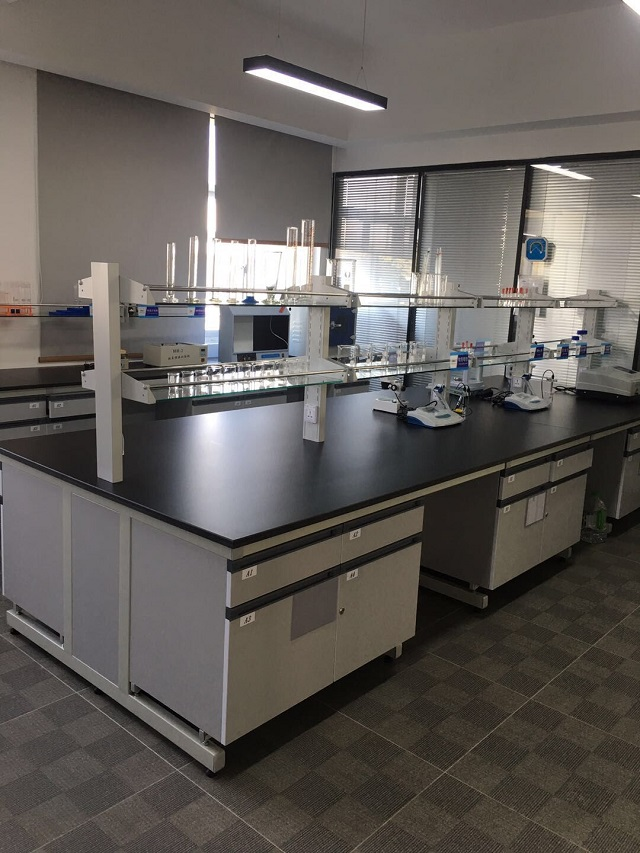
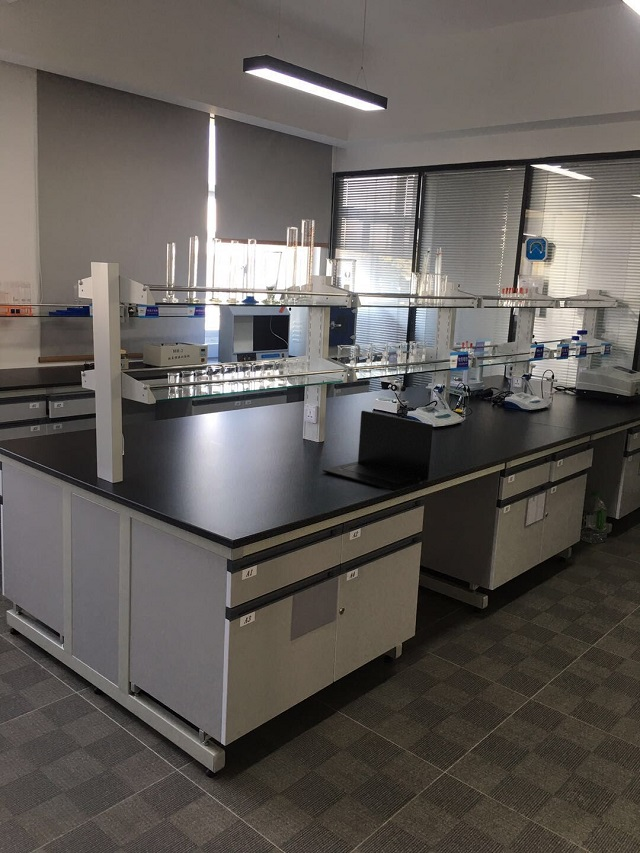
+ laptop [322,410,434,492]
